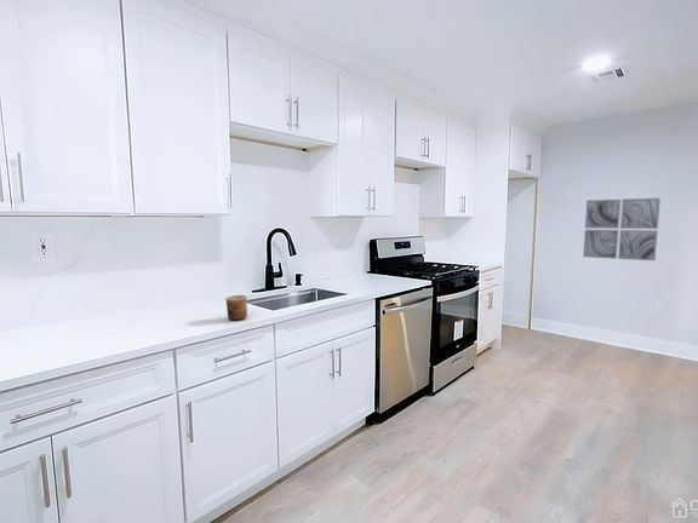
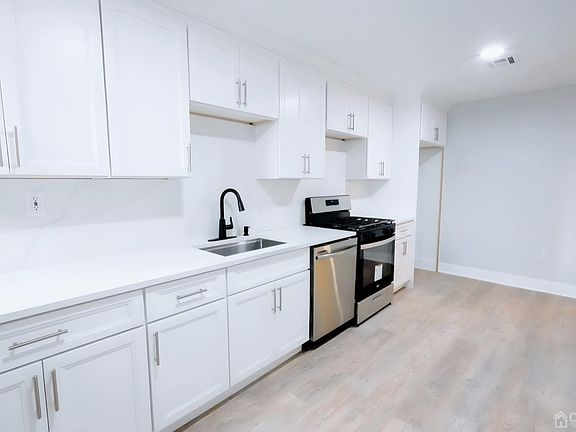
- wall art [582,197,662,262]
- cup [224,294,248,321]
